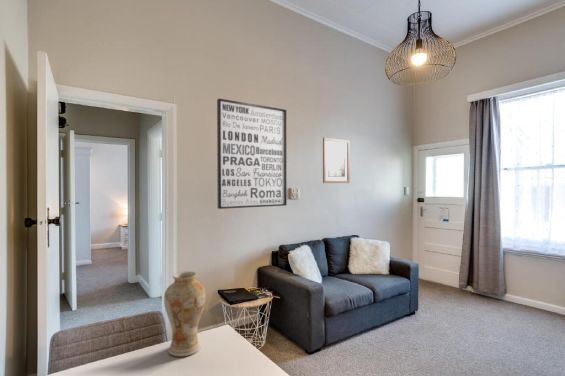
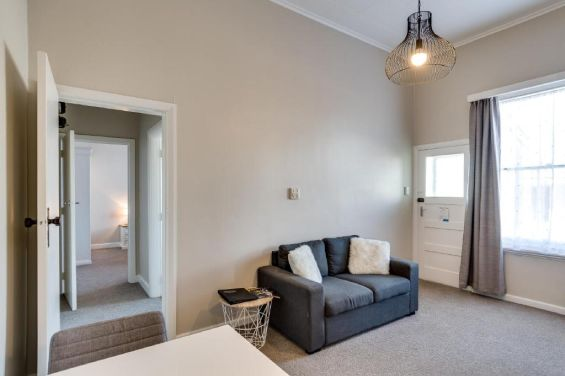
- wall art [216,98,288,210]
- wall art [322,137,351,184]
- vase [163,270,207,357]
